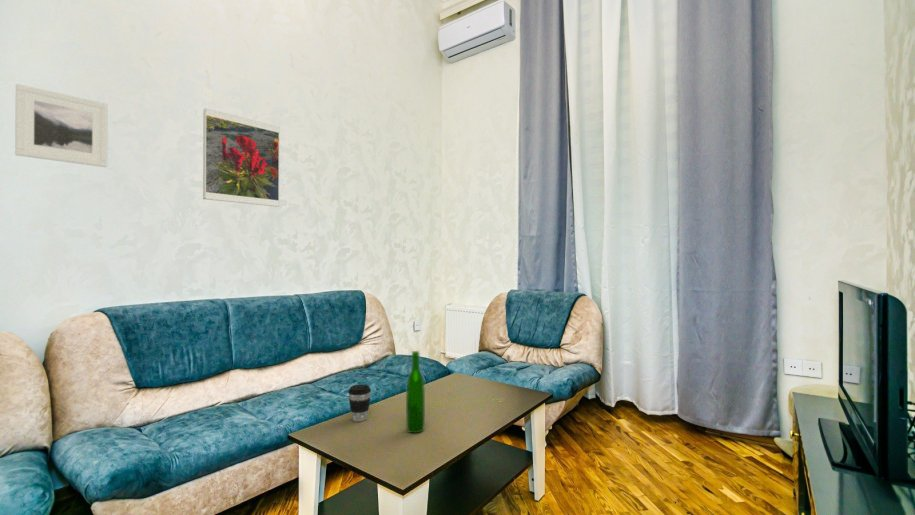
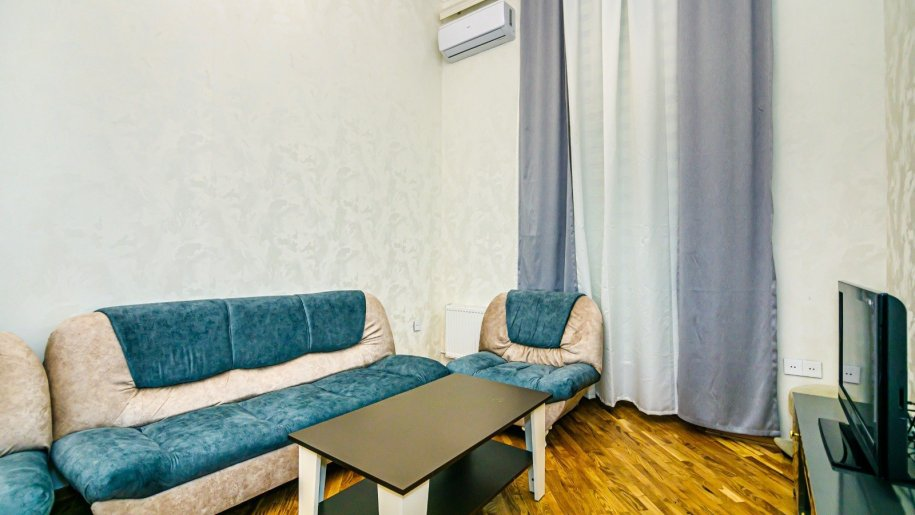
- coffee cup [347,383,372,423]
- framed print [202,108,280,208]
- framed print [14,83,109,168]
- wine bottle [405,350,426,434]
